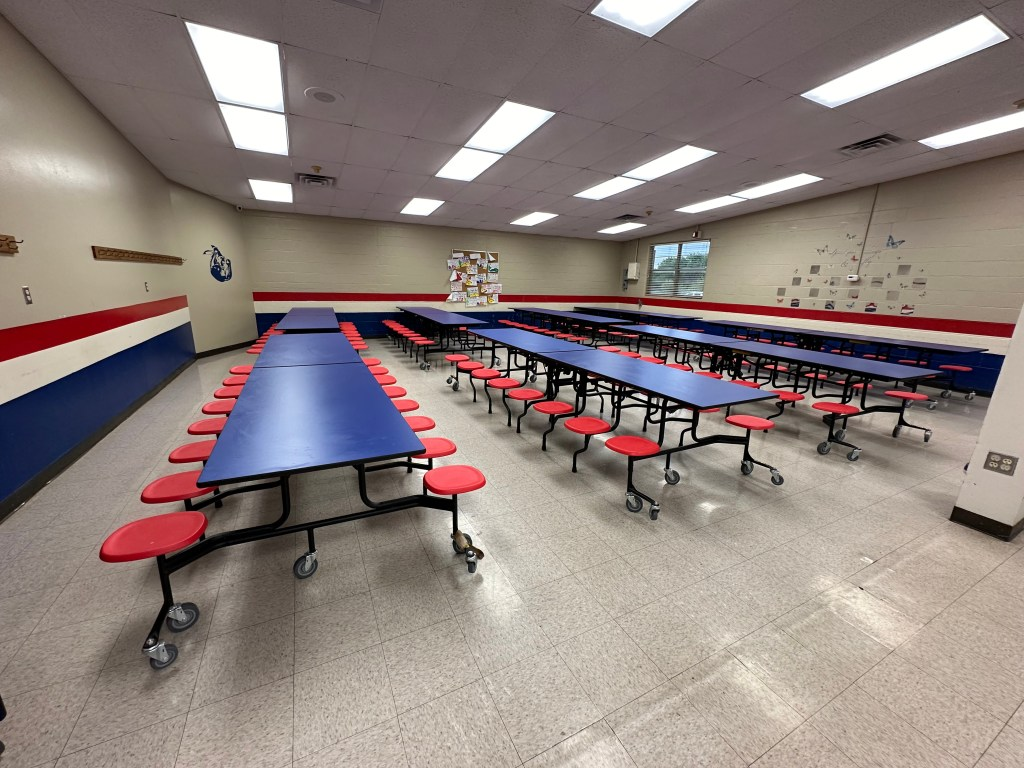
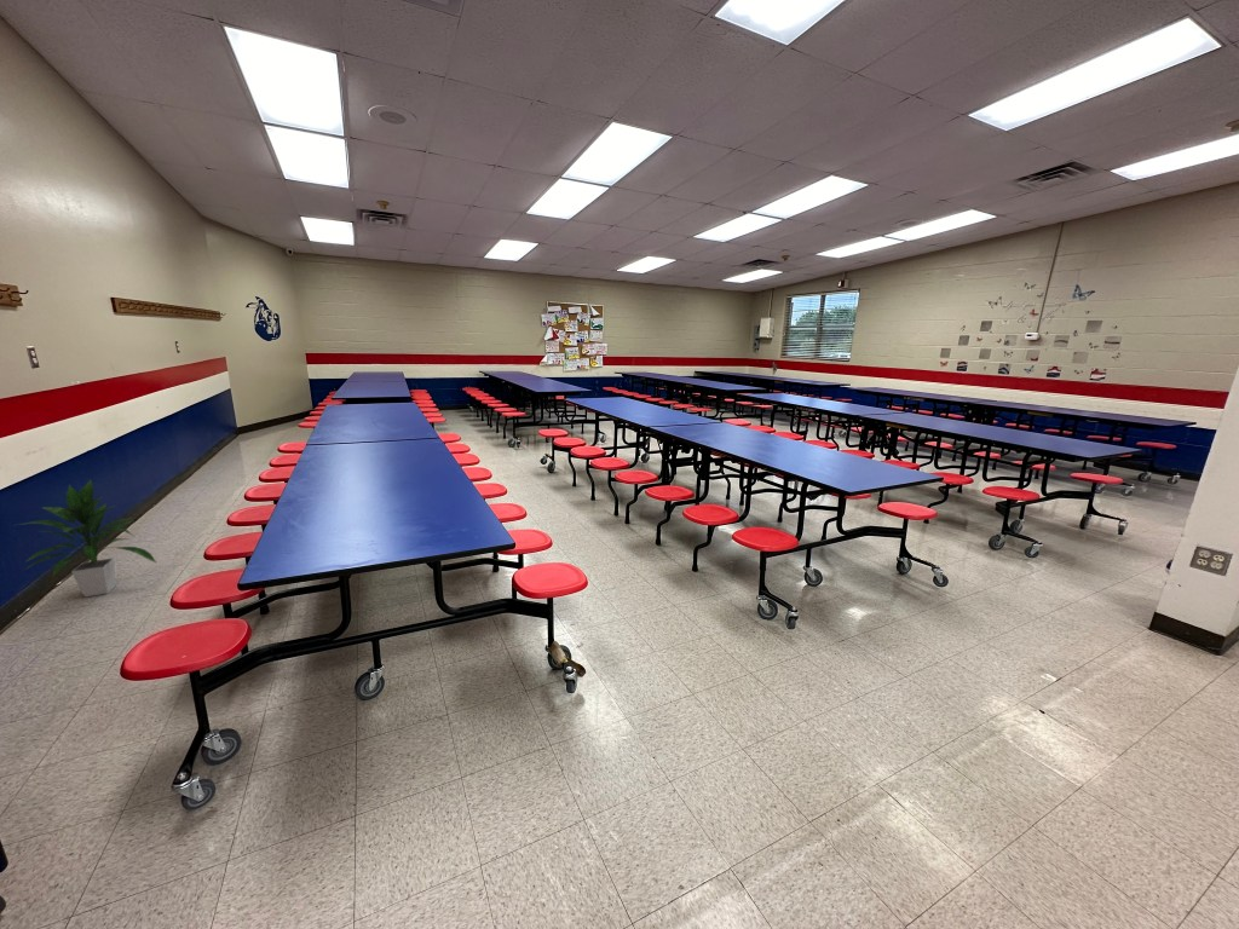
+ indoor plant [17,479,159,598]
